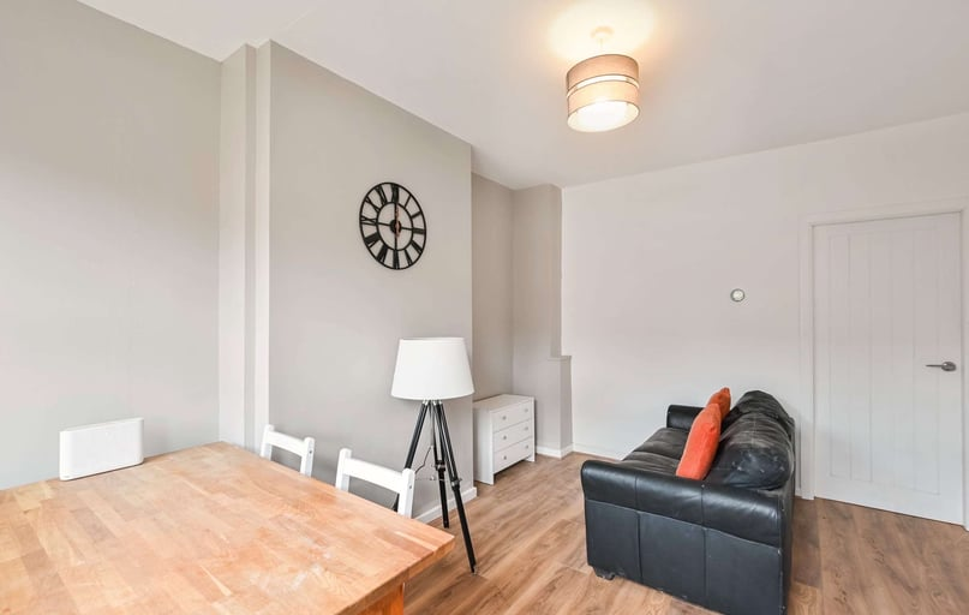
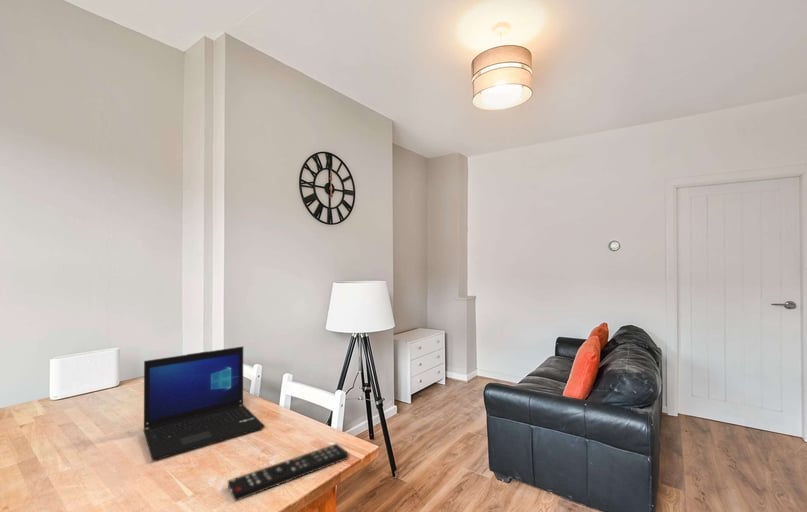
+ laptop [142,346,265,461]
+ remote control [227,442,350,502]
